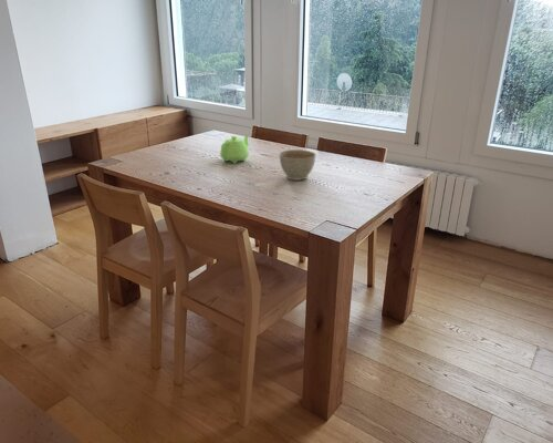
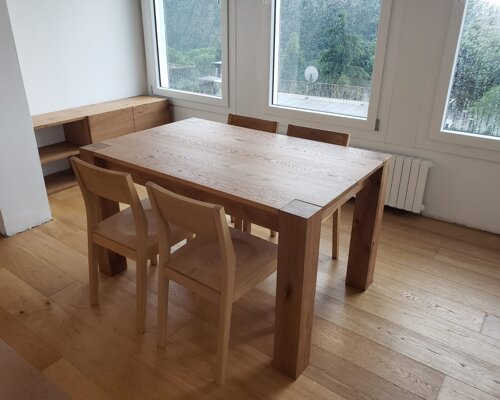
- teapot [219,133,250,164]
- planter bowl [278,148,317,182]
